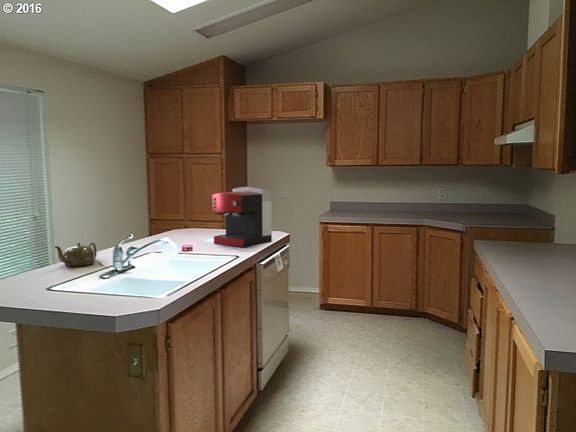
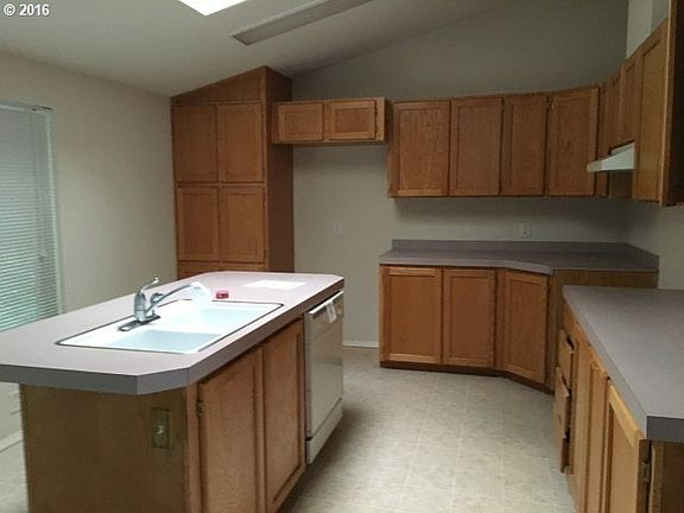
- teapot [54,242,98,267]
- coffee maker [211,186,273,248]
